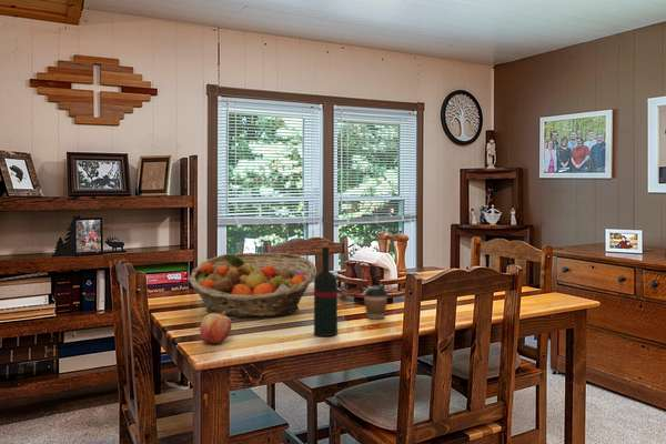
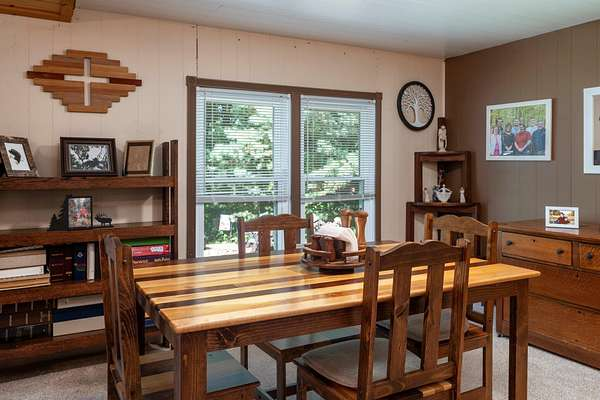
- apple [199,312,233,345]
- coffee cup [363,284,390,320]
- fruit basket [188,252,317,317]
- wine bottle [313,242,339,337]
